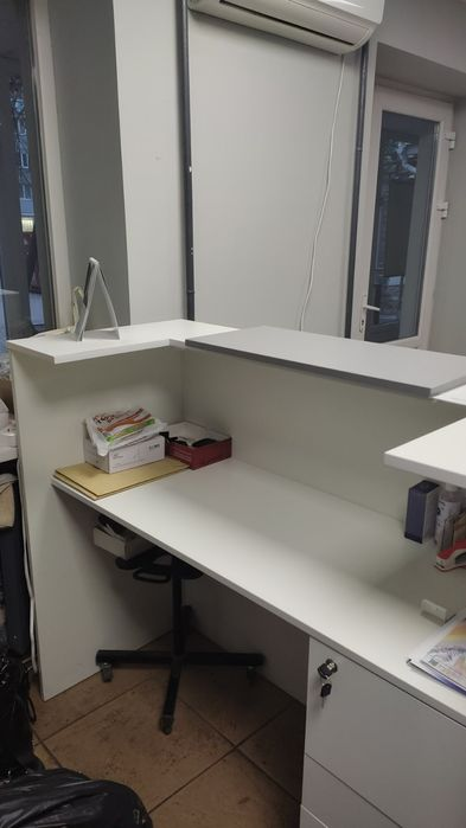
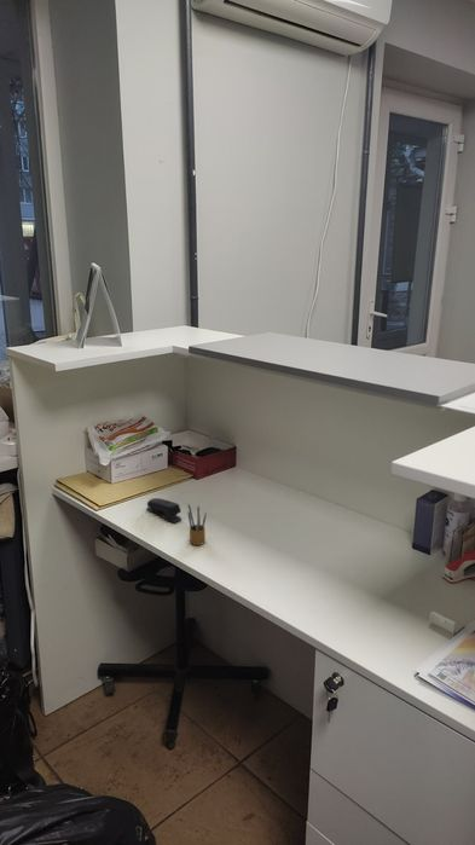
+ pencil box [186,503,208,546]
+ stapler [145,497,183,523]
